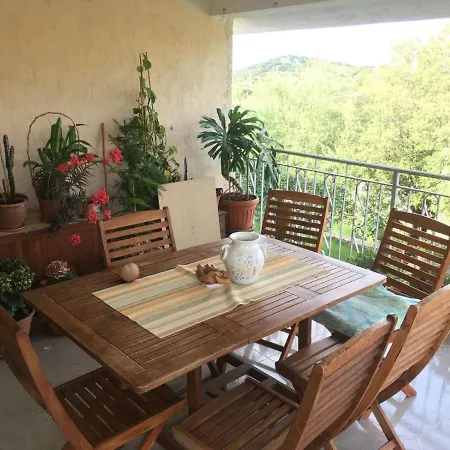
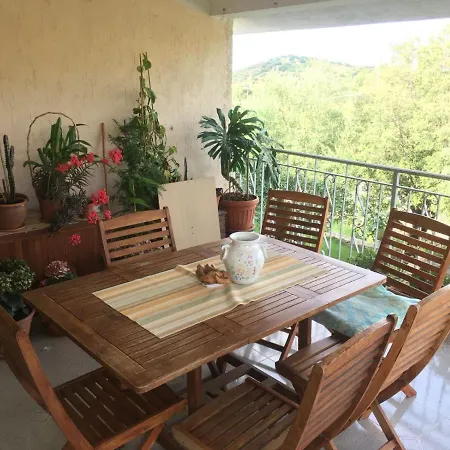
- fruit [120,262,140,283]
